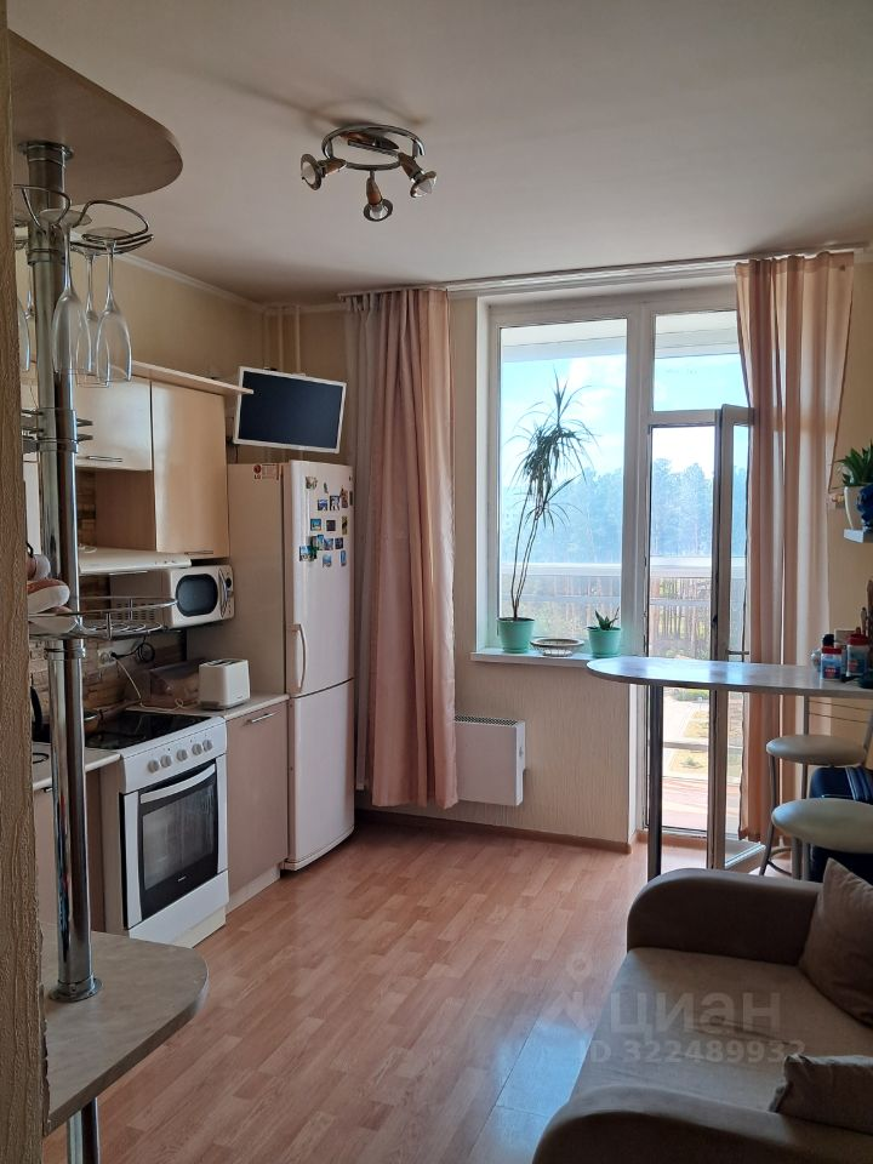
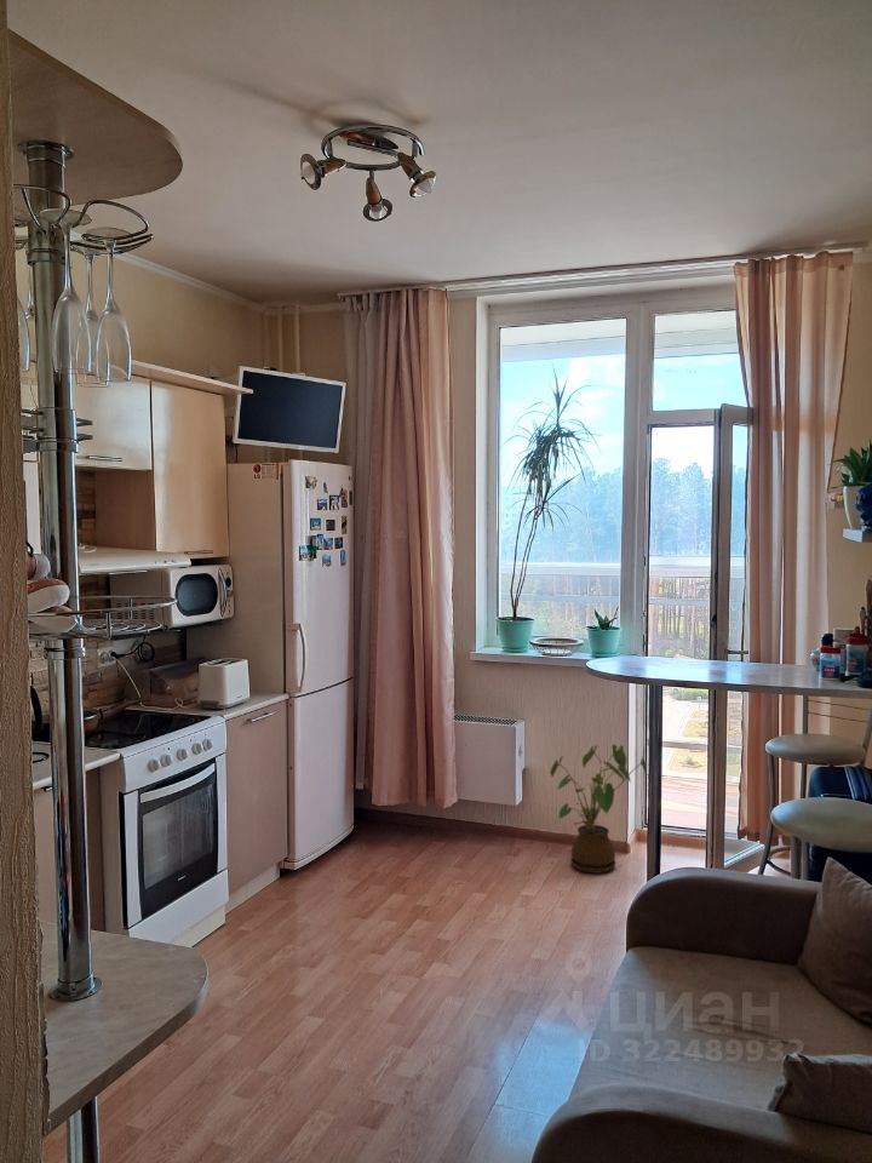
+ house plant [549,744,648,875]
